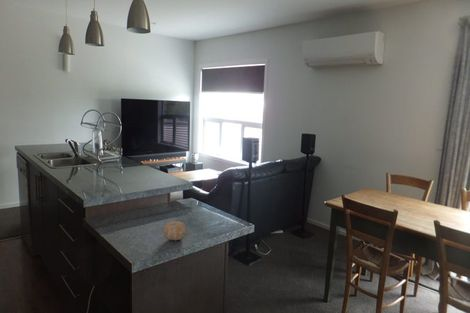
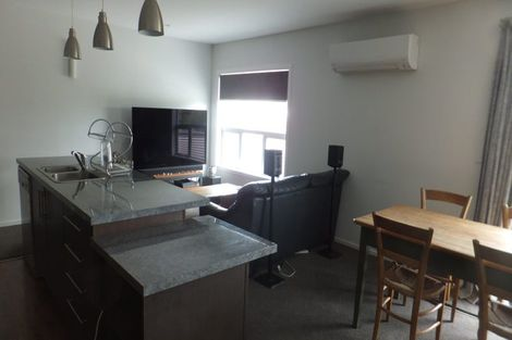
- fruit [162,220,187,242]
